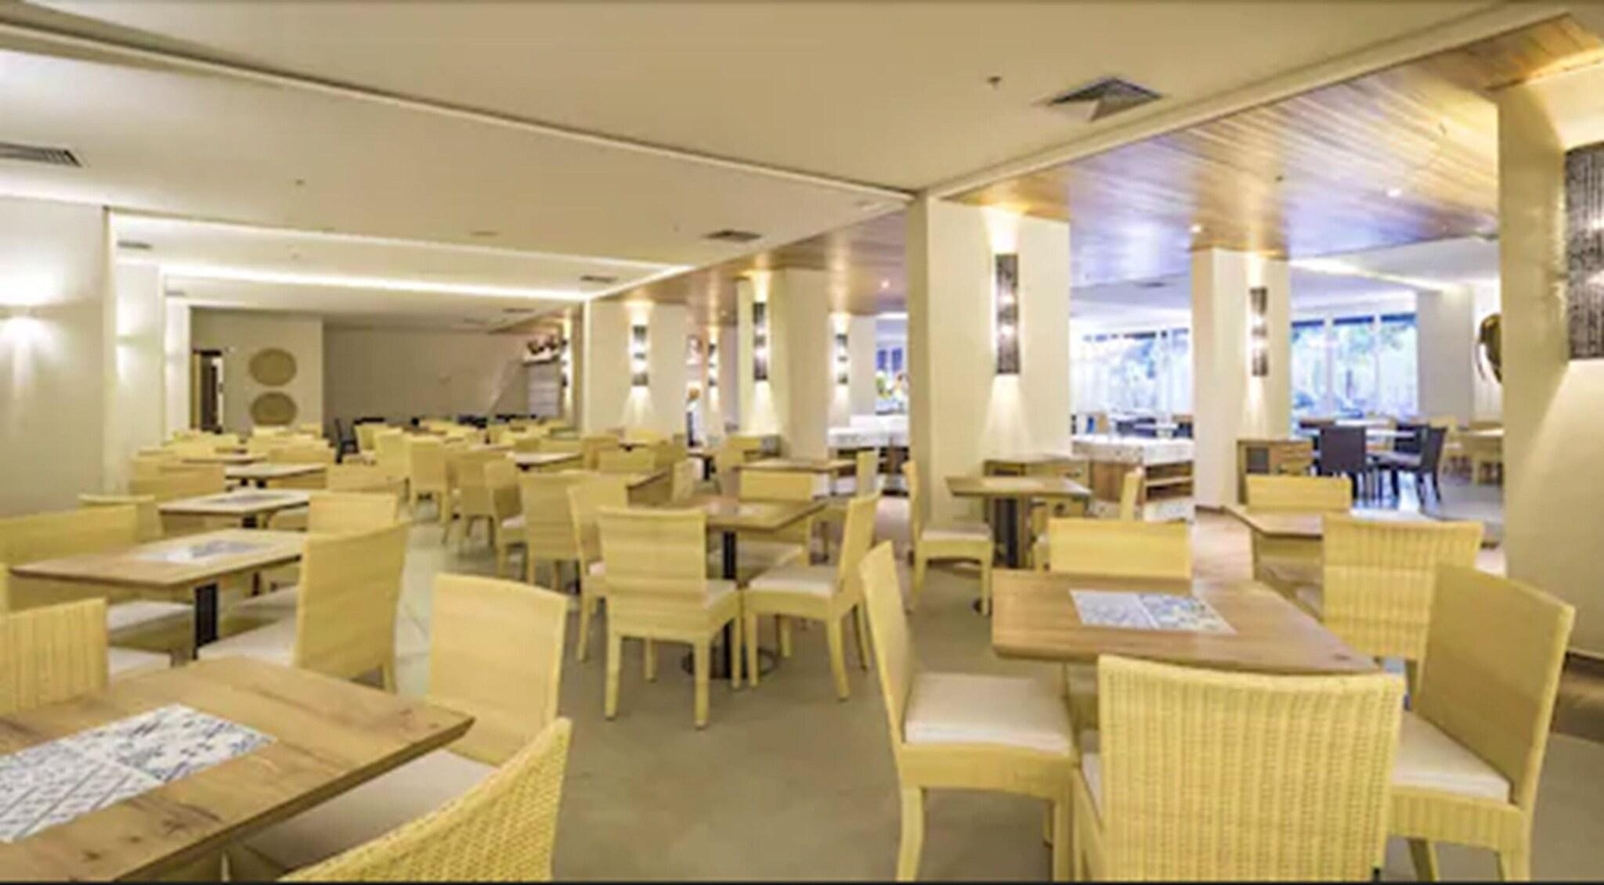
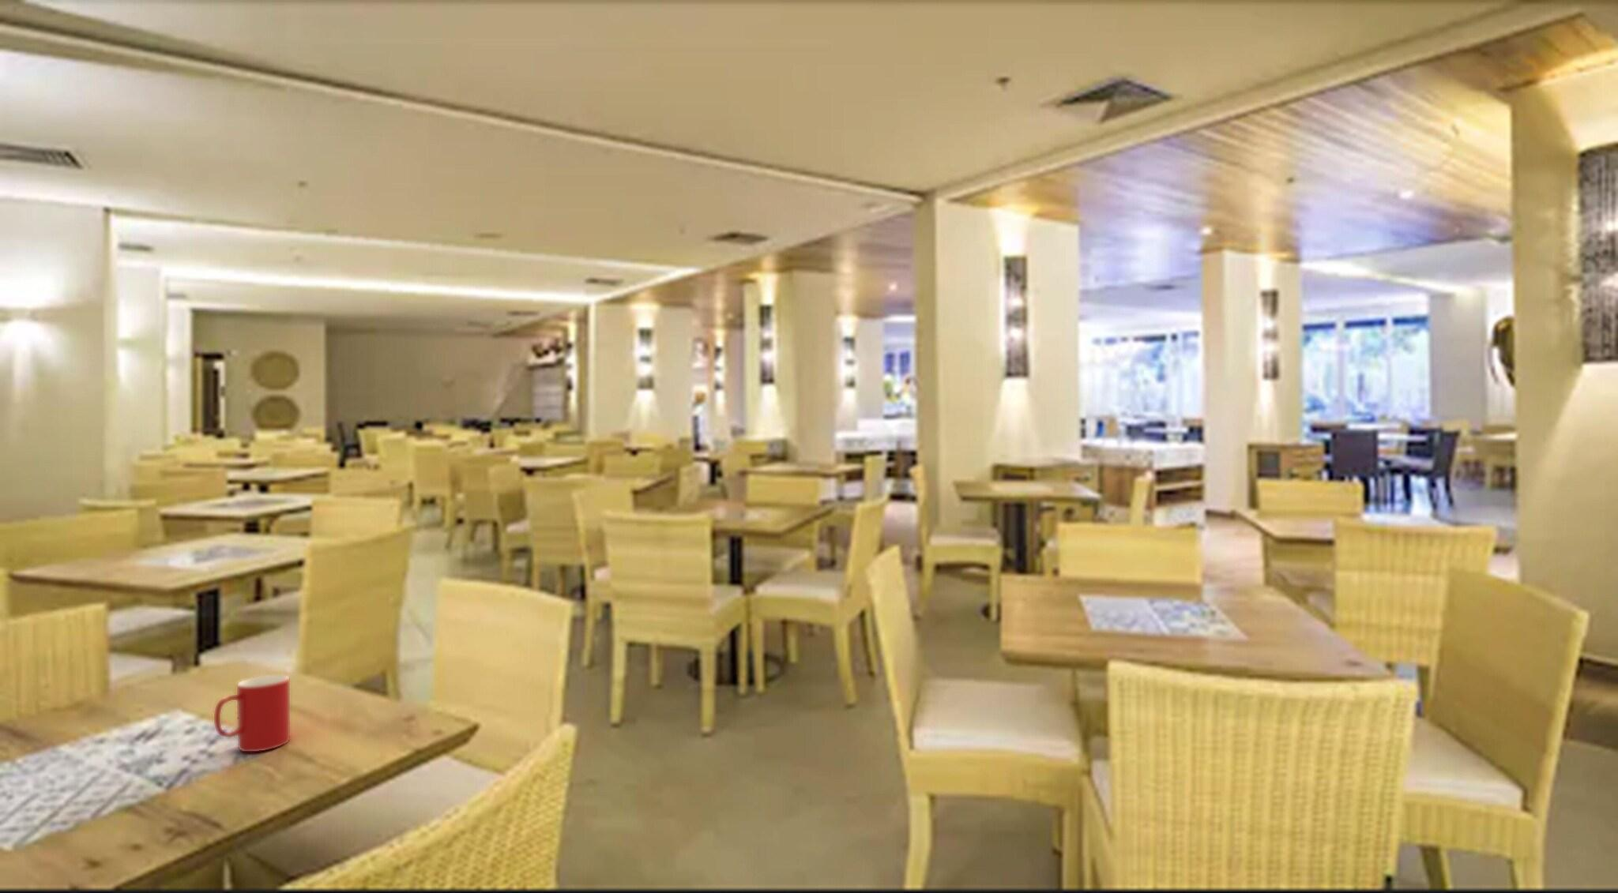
+ cup [213,674,290,752]
